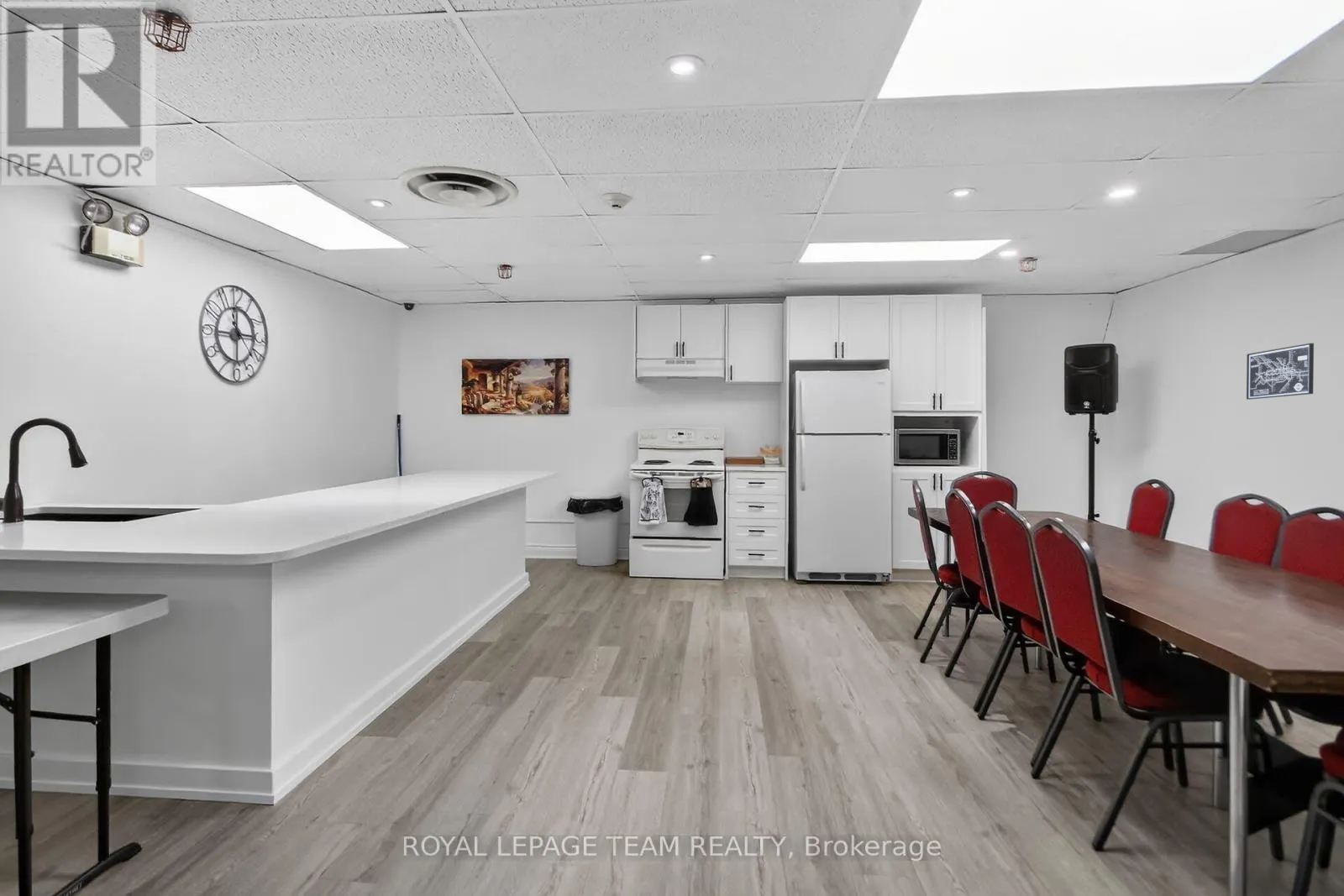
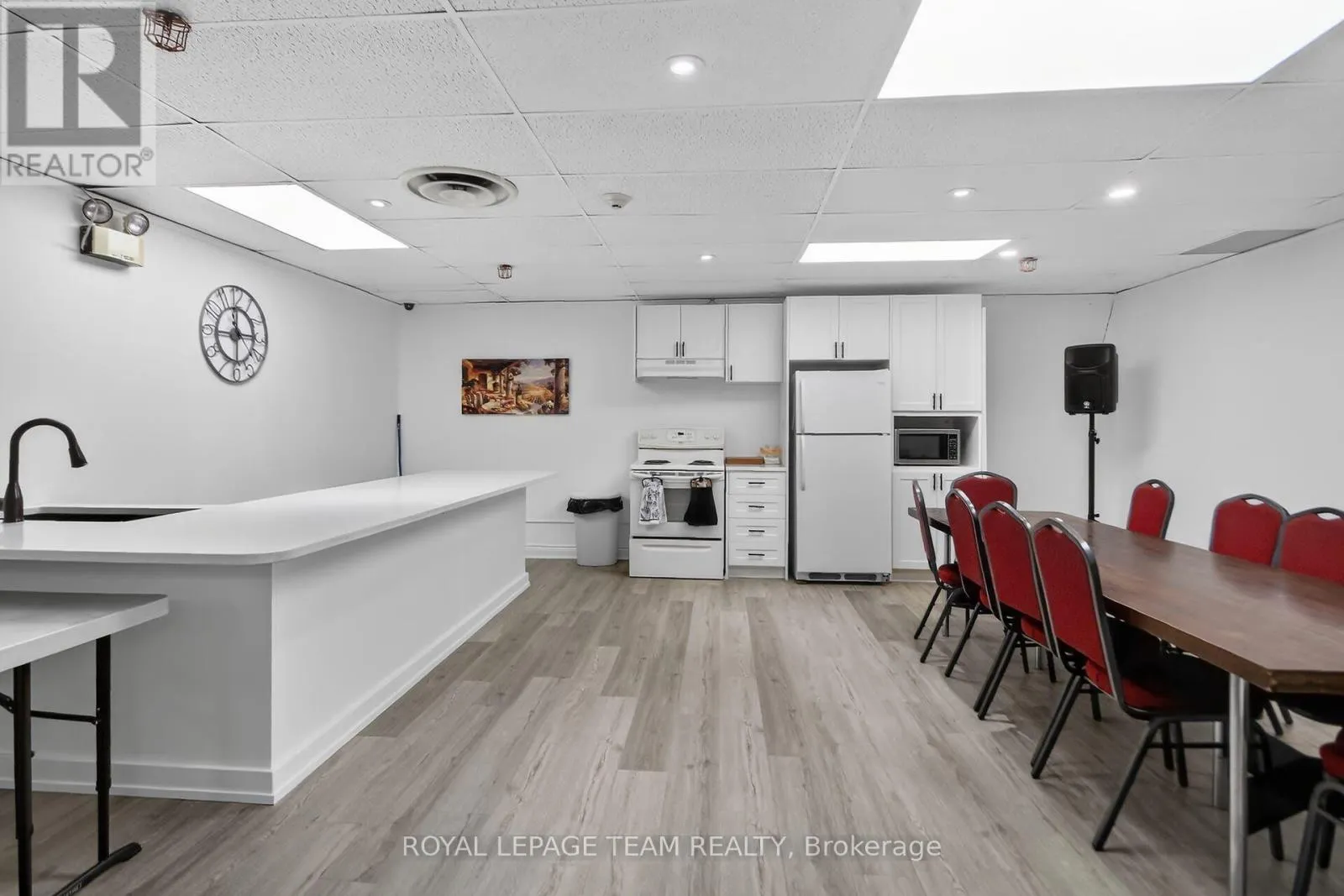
- wall art [1246,343,1315,401]
